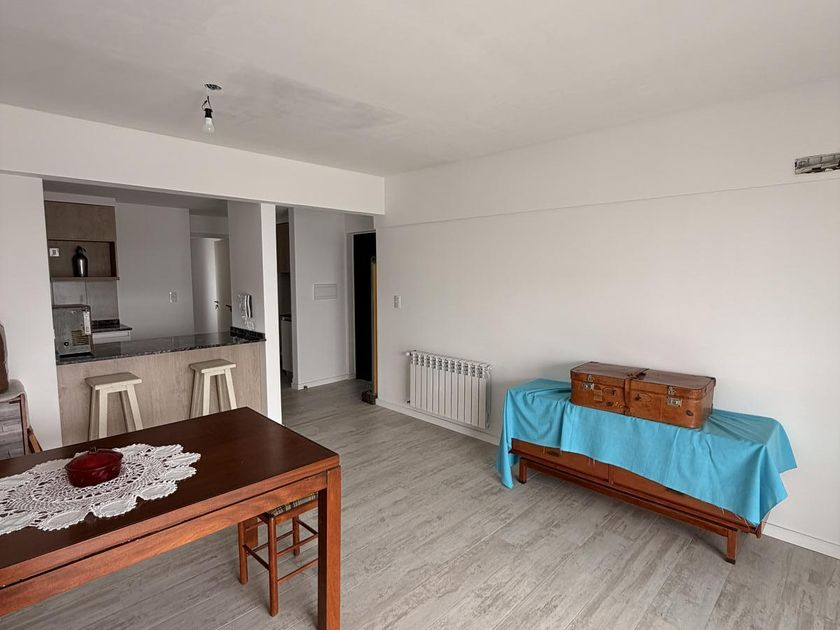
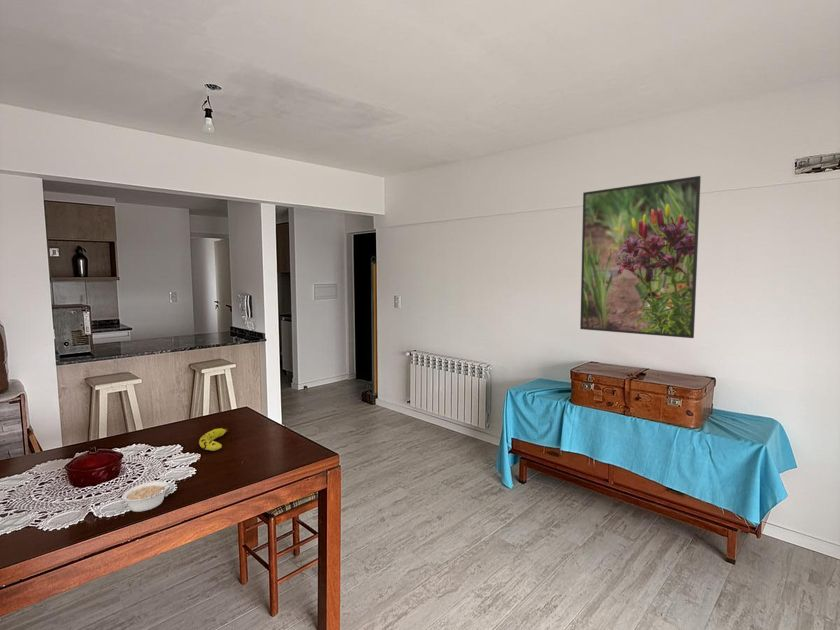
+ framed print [579,175,702,339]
+ fruit [198,427,229,452]
+ legume [121,478,179,513]
